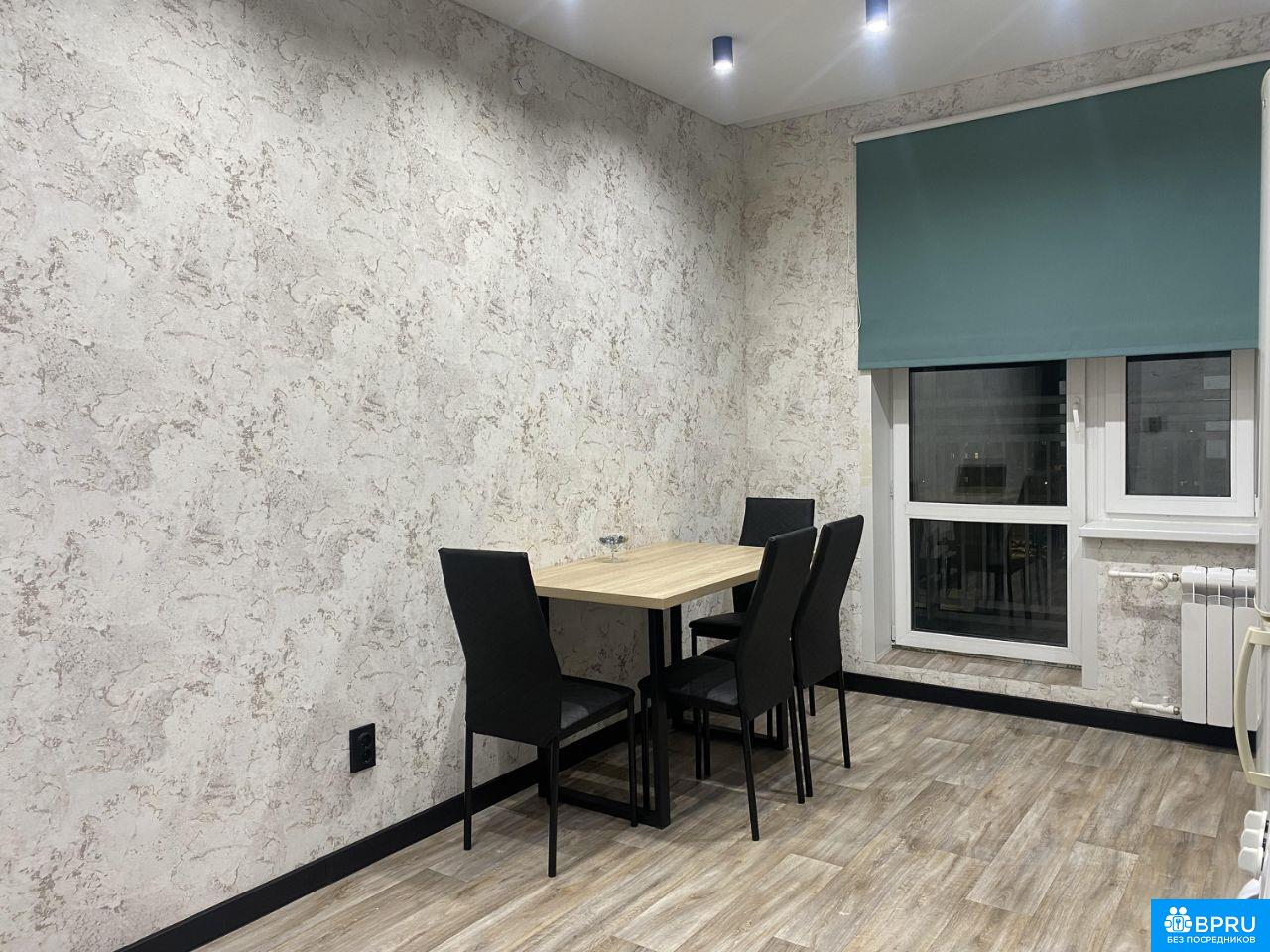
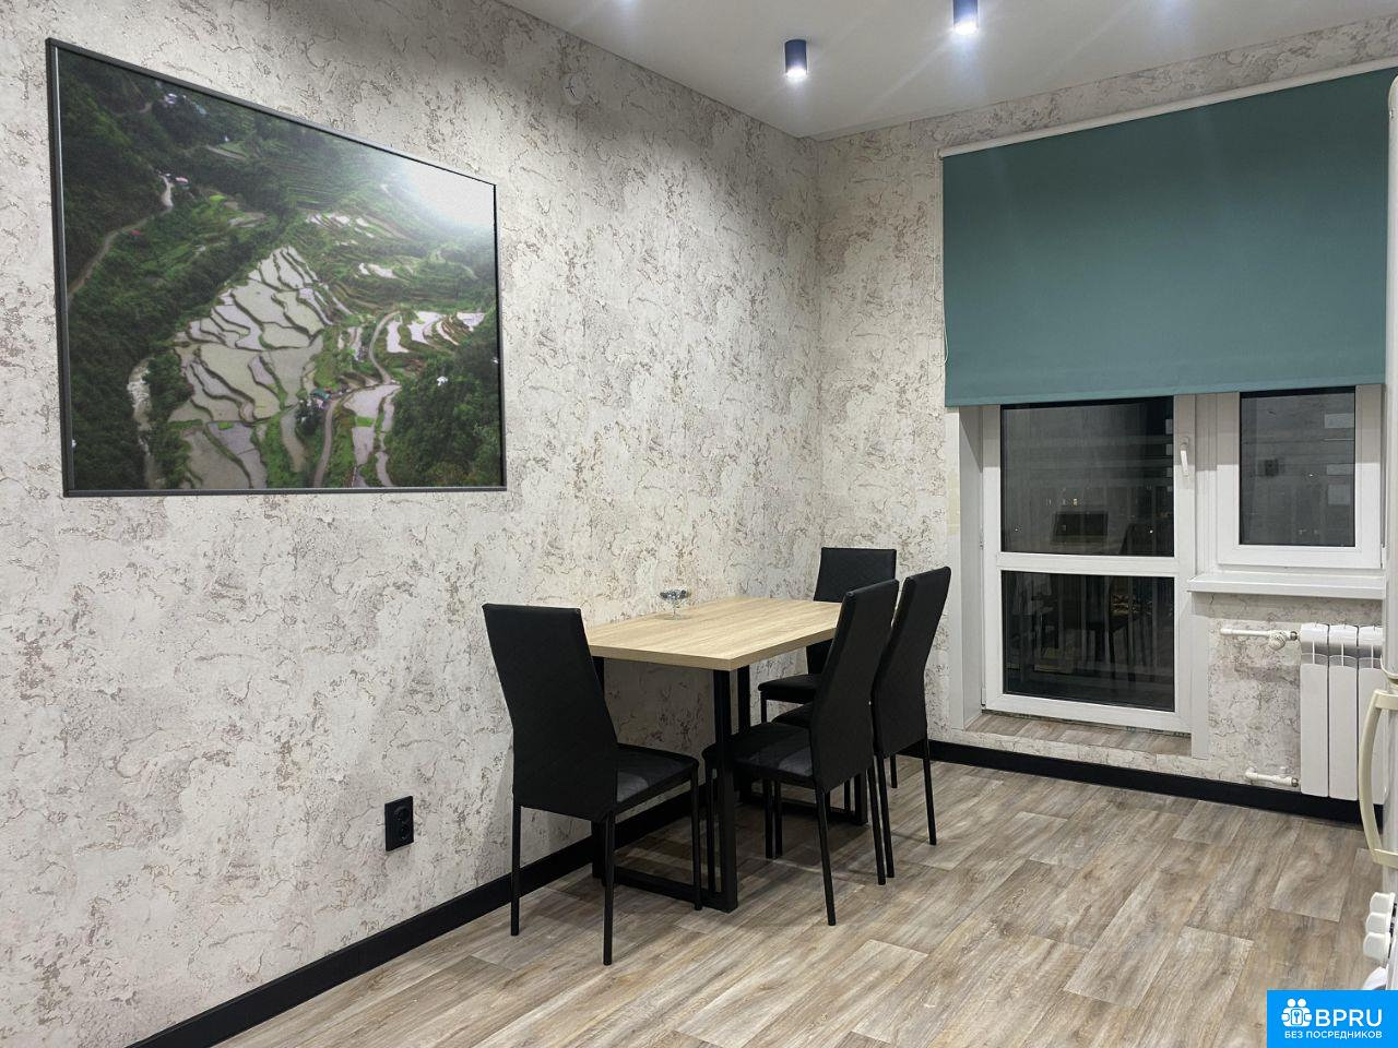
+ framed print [44,36,507,499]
